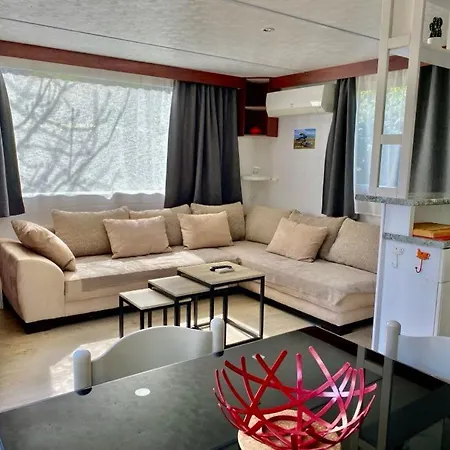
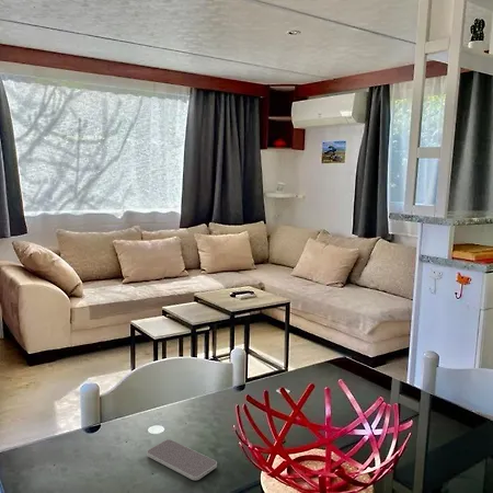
+ smartphone [146,438,218,481]
